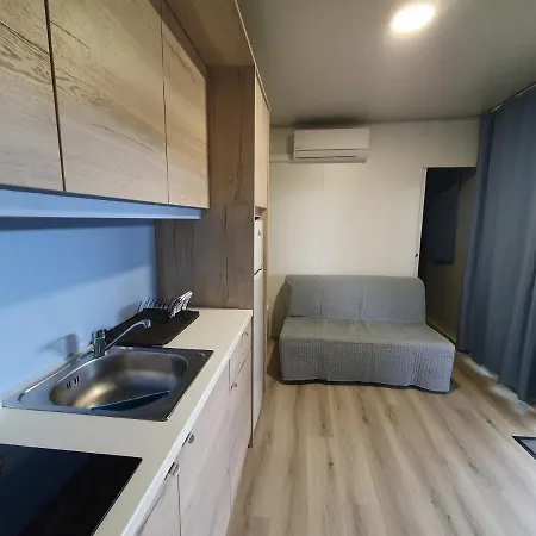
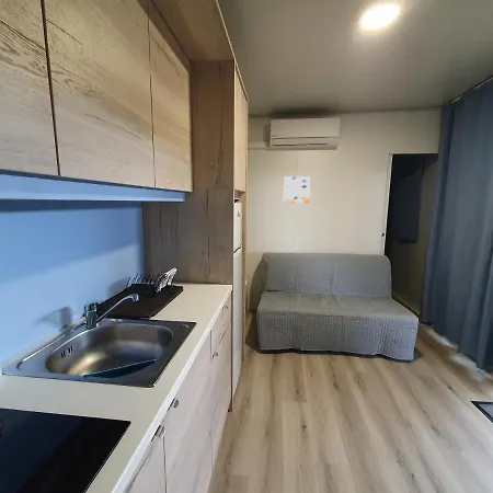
+ wall art [283,175,311,204]
